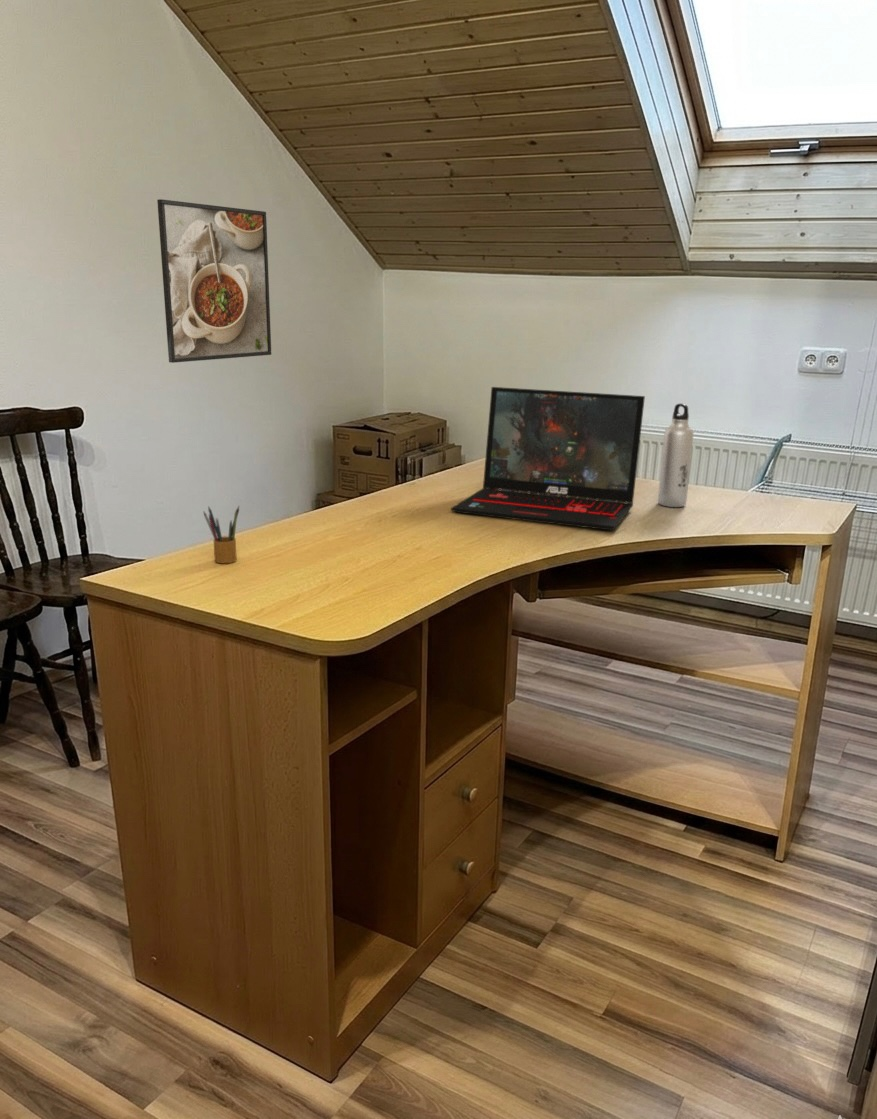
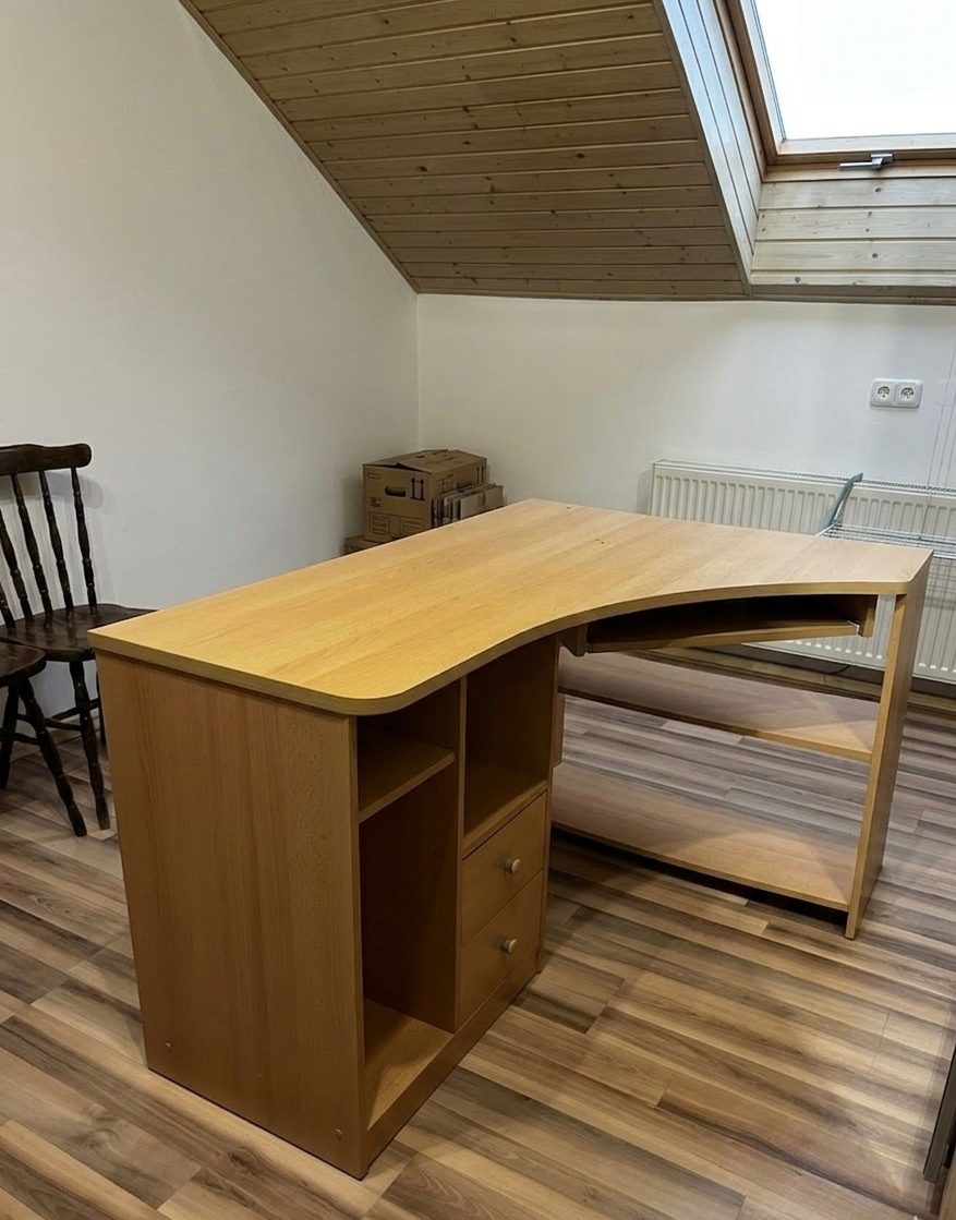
- water bottle [657,403,694,508]
- pencil box [203,505,240,564]
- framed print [156,198,272,364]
- laptop [450,386,646,531]
